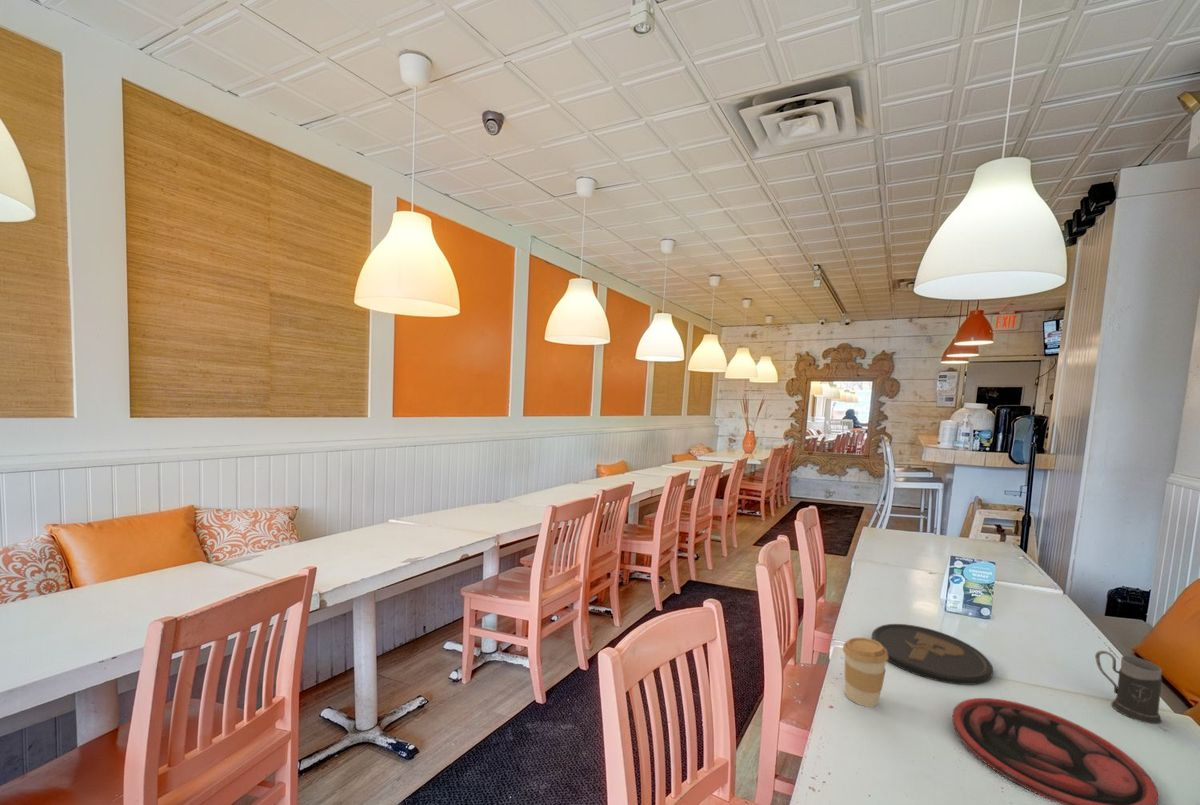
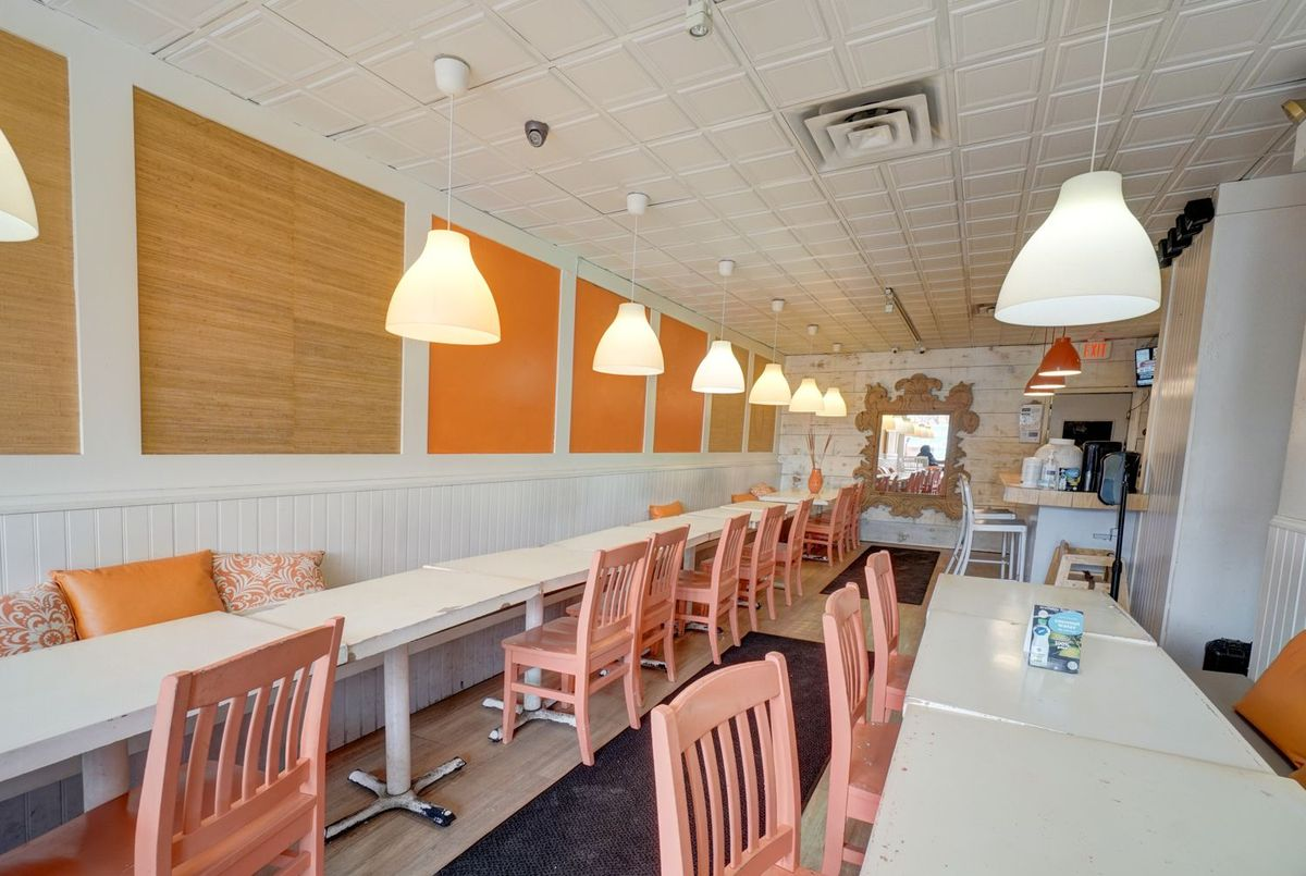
- mug [1094,650,1163,725]
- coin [871,623,994,686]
- plate [951,697,1159,805]
- coffee cup [842,637,888,708]
